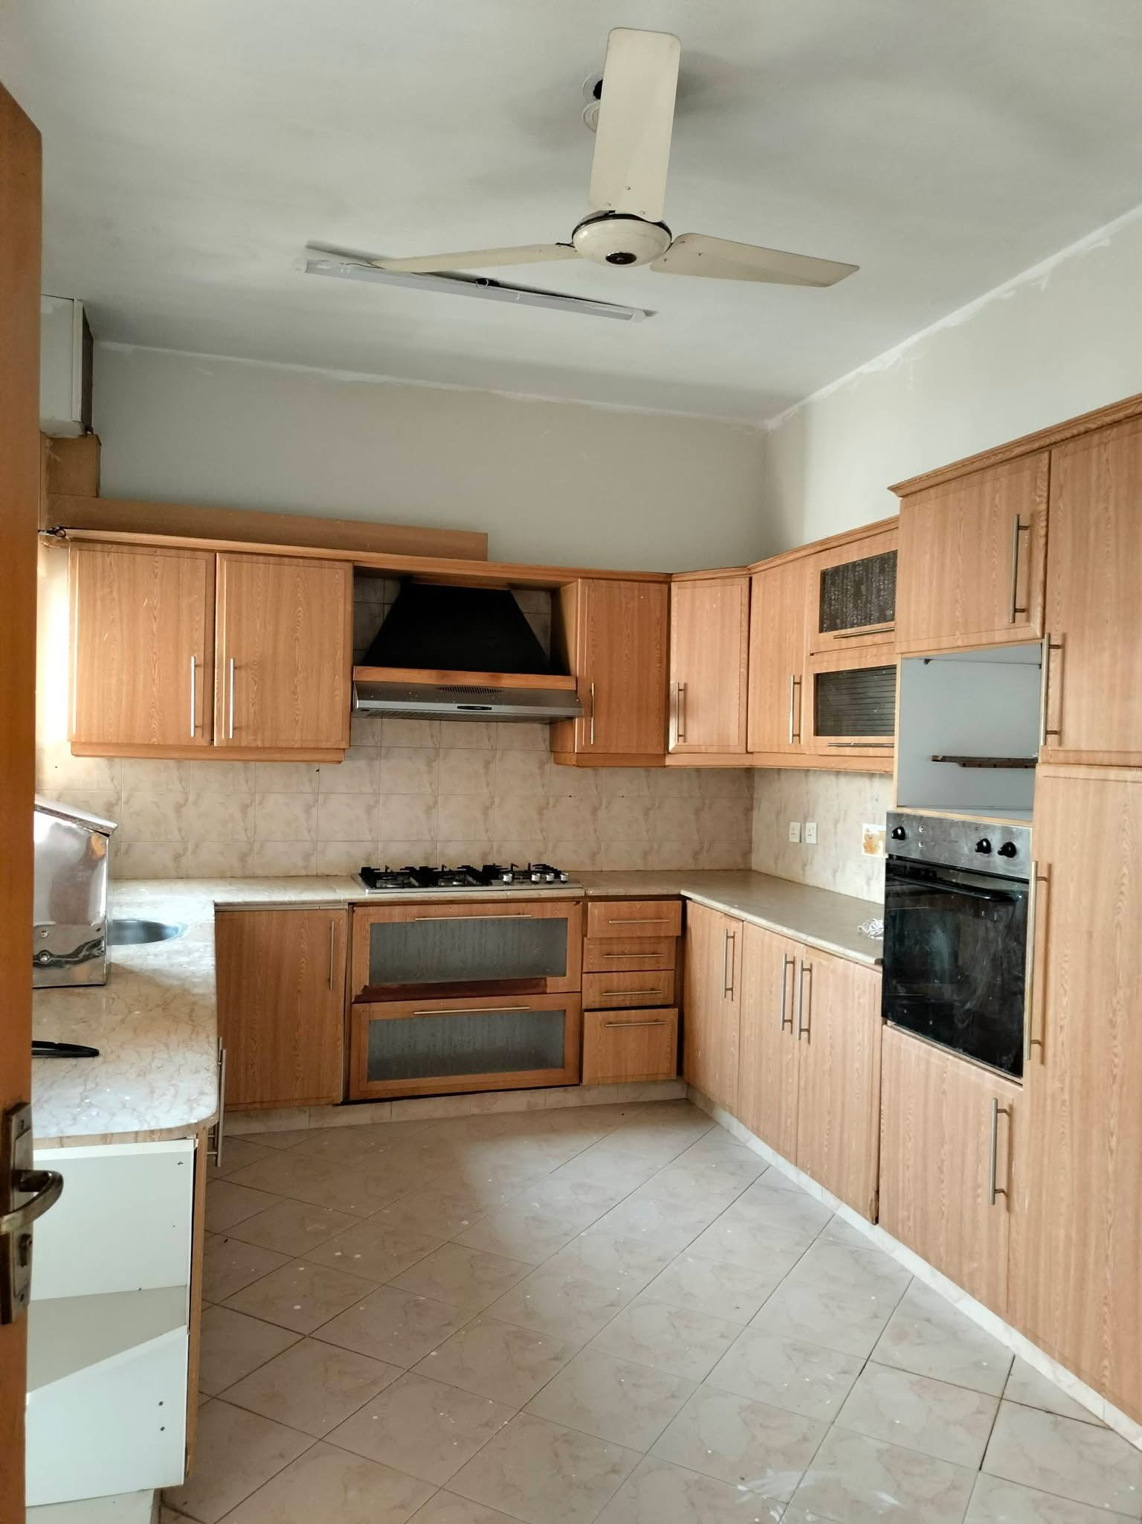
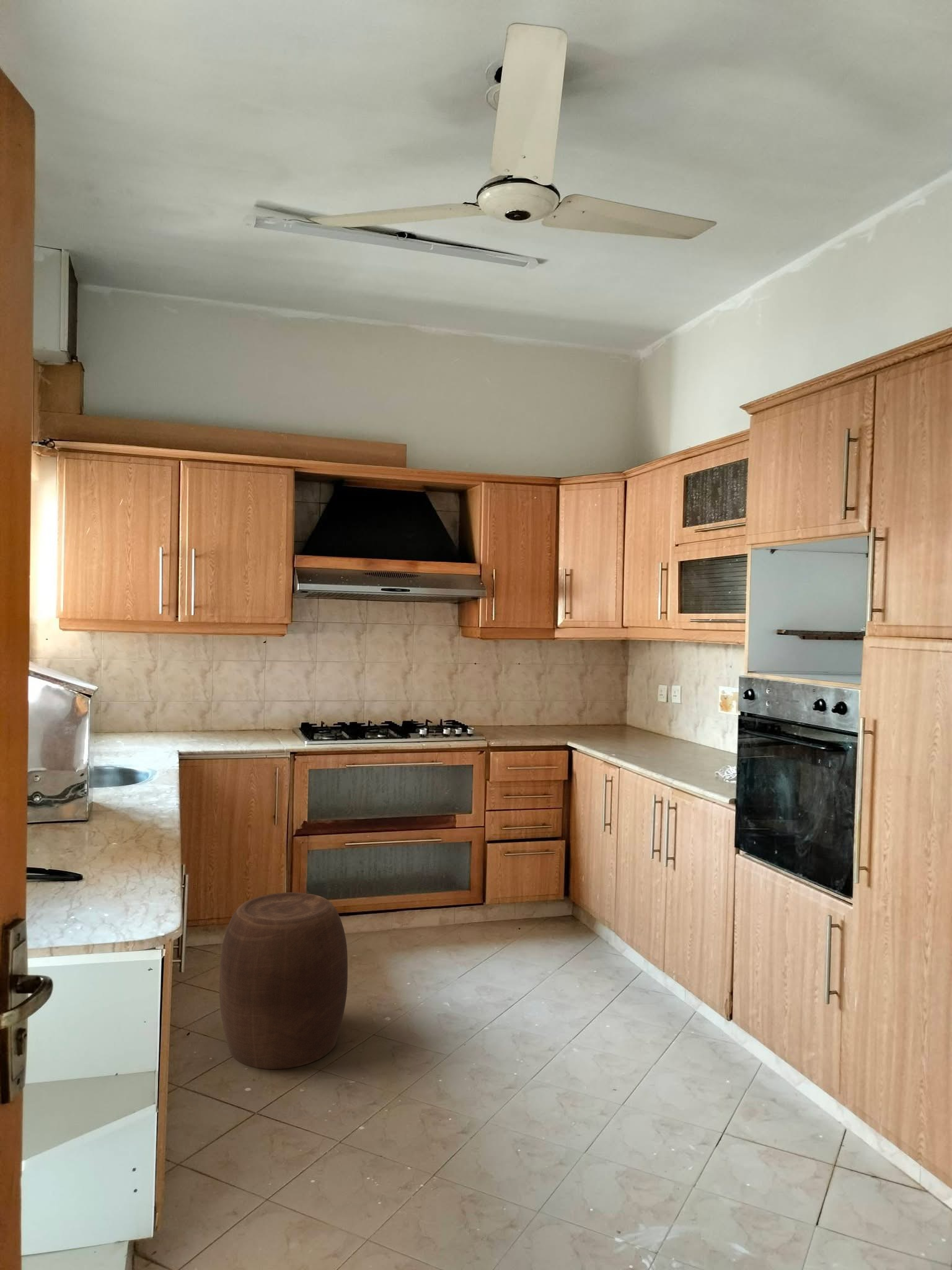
+ stool [219,892,348,1070]
